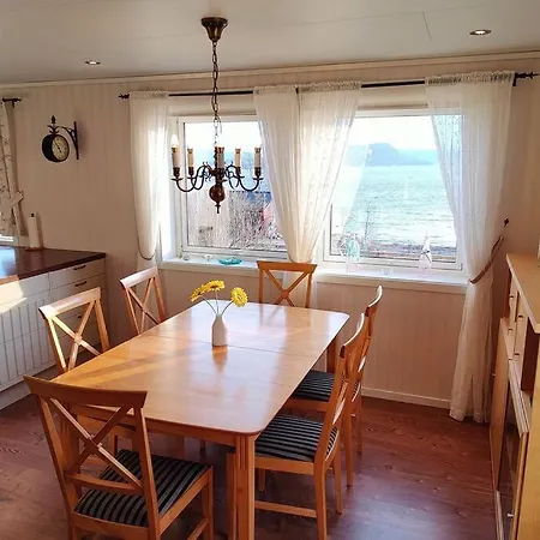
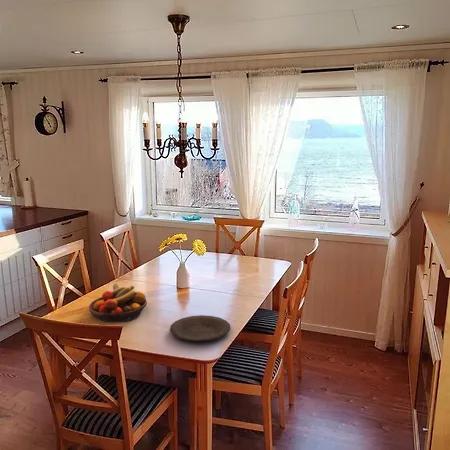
+ fruit bowl [88,282,148,323]
+ plate [169,314,231,342]
